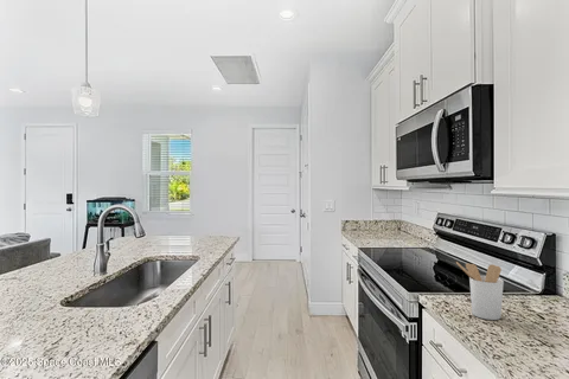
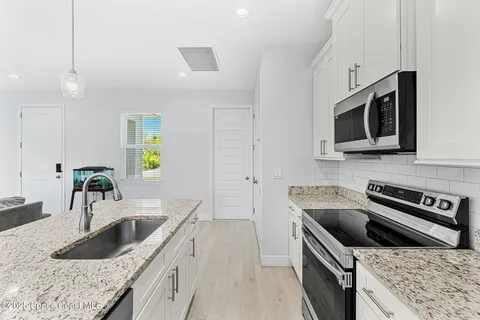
- utensil holder [455,261,505,321]
